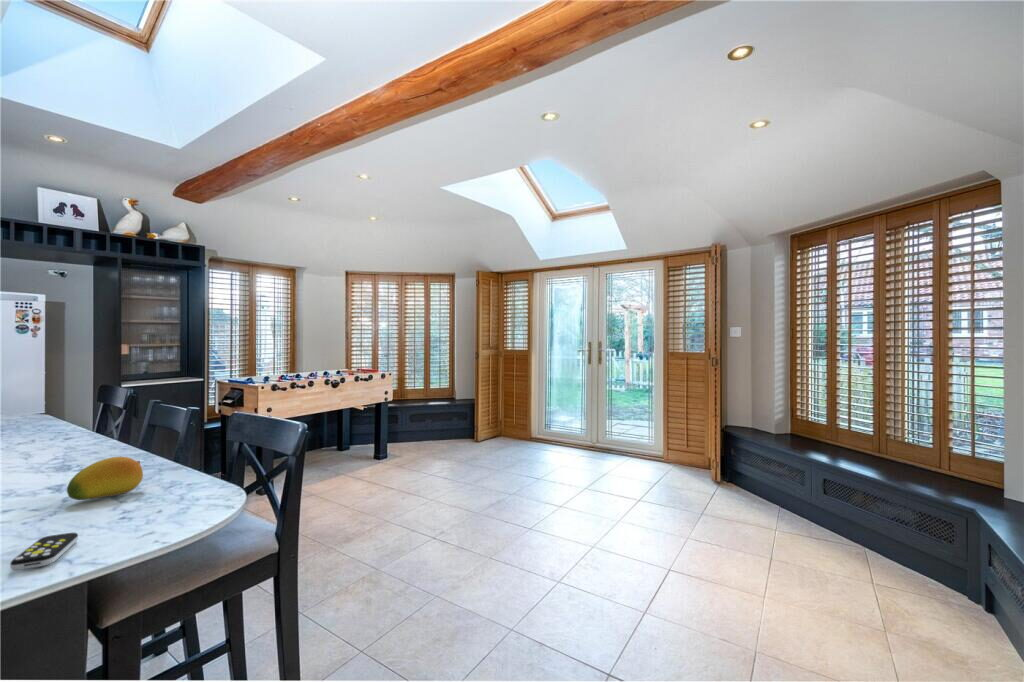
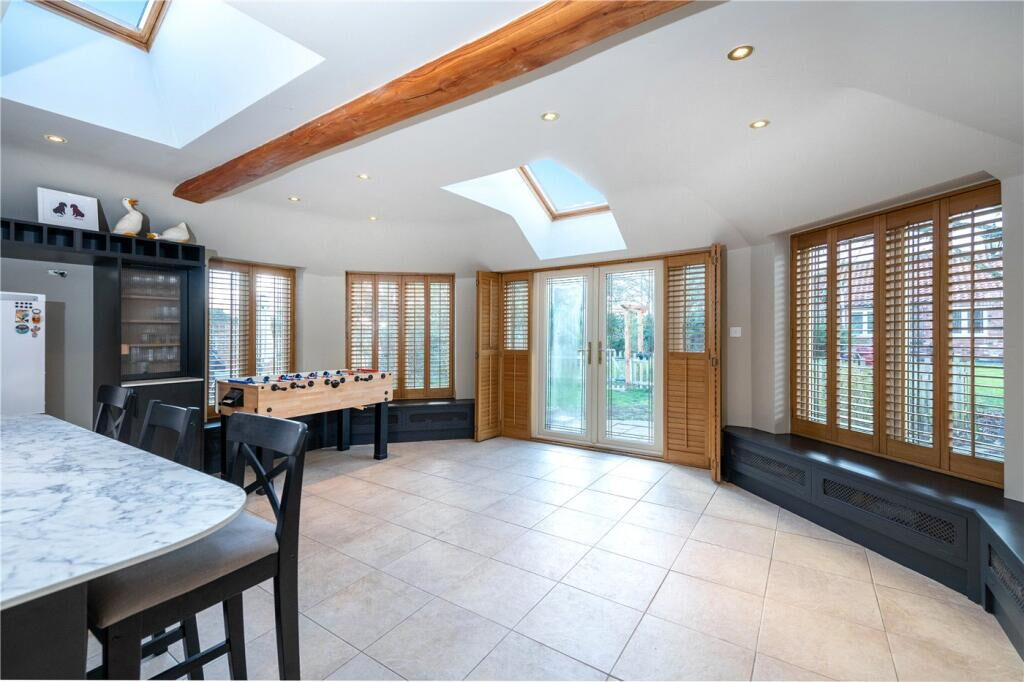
- remote control [9,532,79,571]
- fruit [66,456,144,501]
